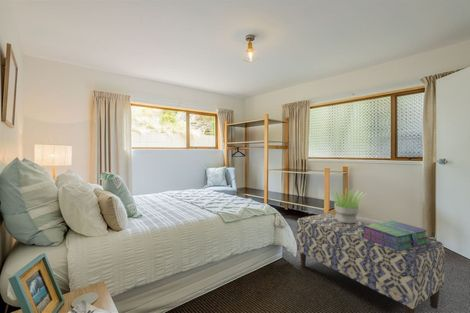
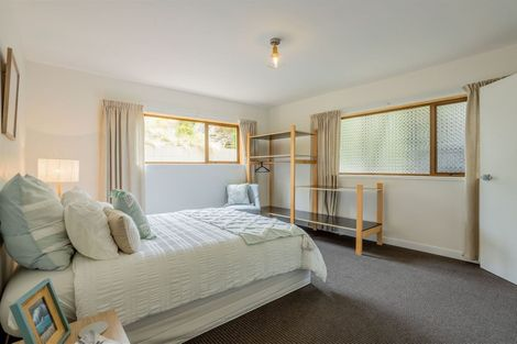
- stack of books [361,220,430,251]
- bench [296,212,446,313]
- potted plant [327,187,367,224]
